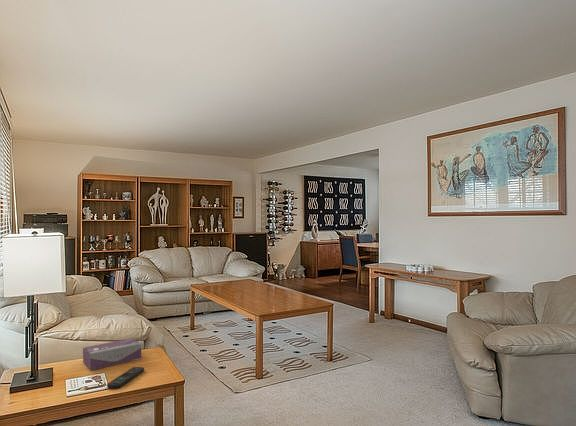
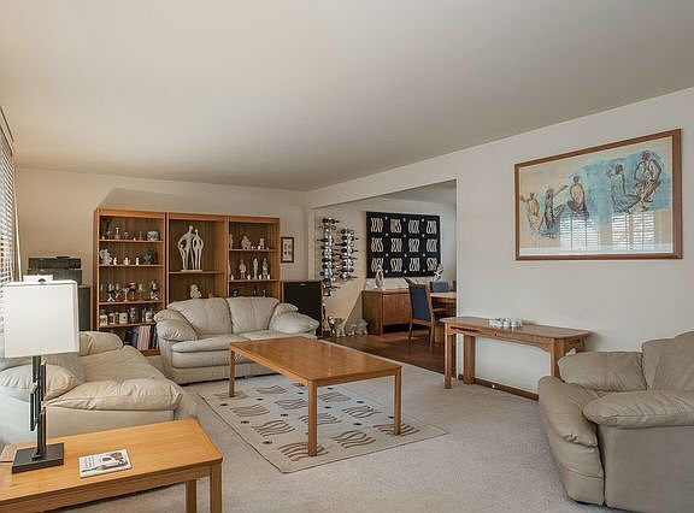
- remote control [106,366,145,390]
- tissue box [82,337,142,371]
